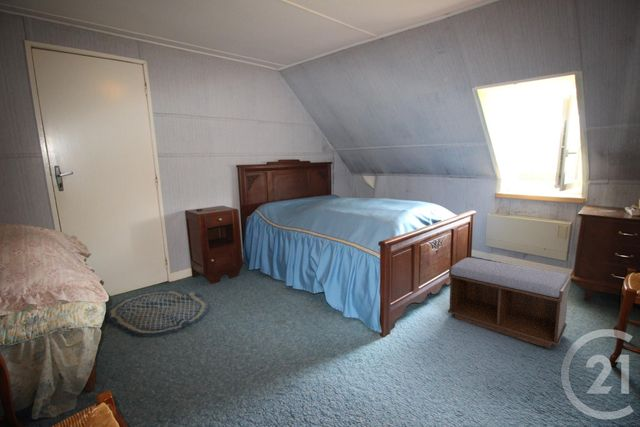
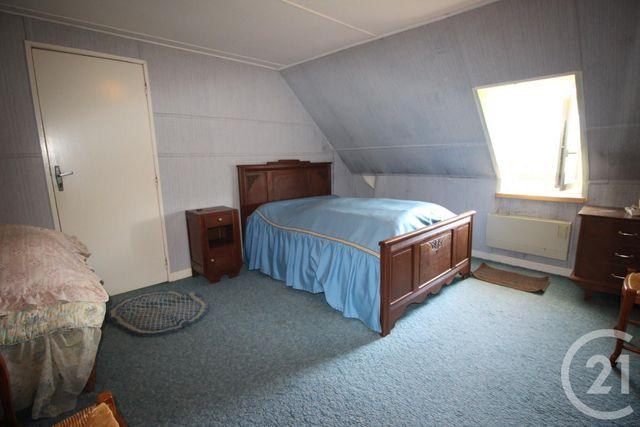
- bench [447,257,572,349]
